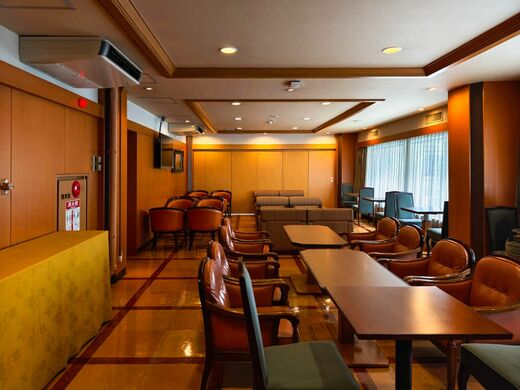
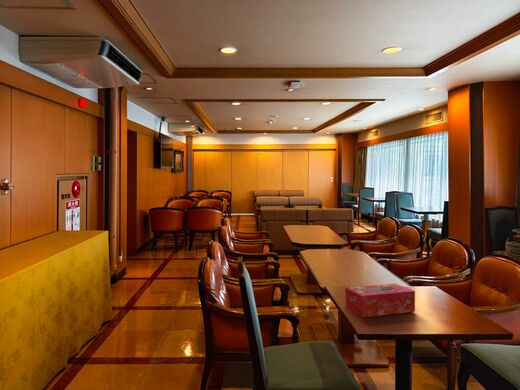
+ tissue box [344,283,416,318]
